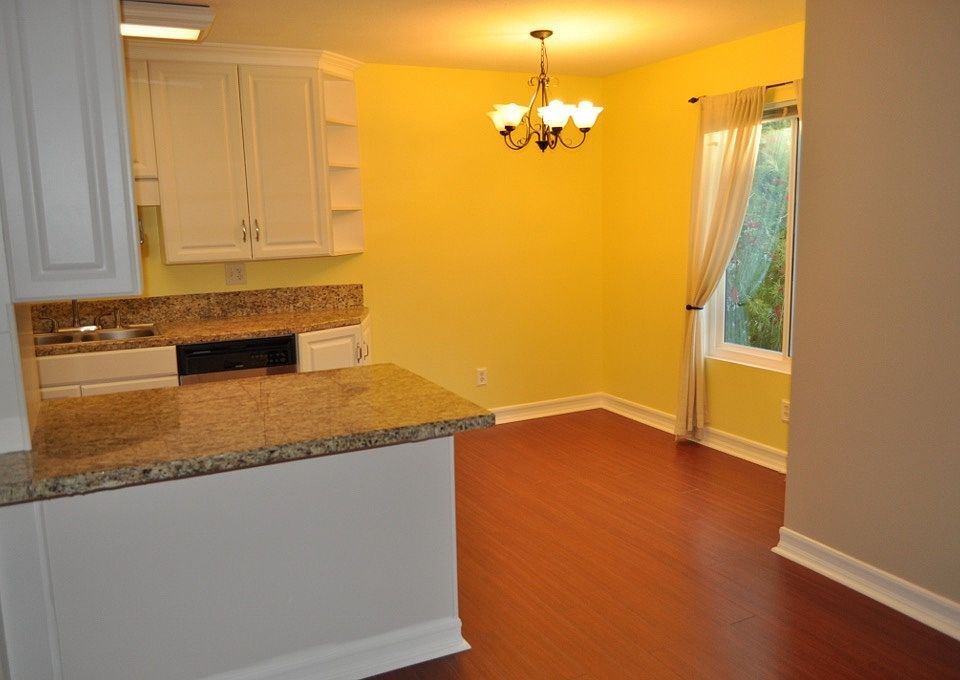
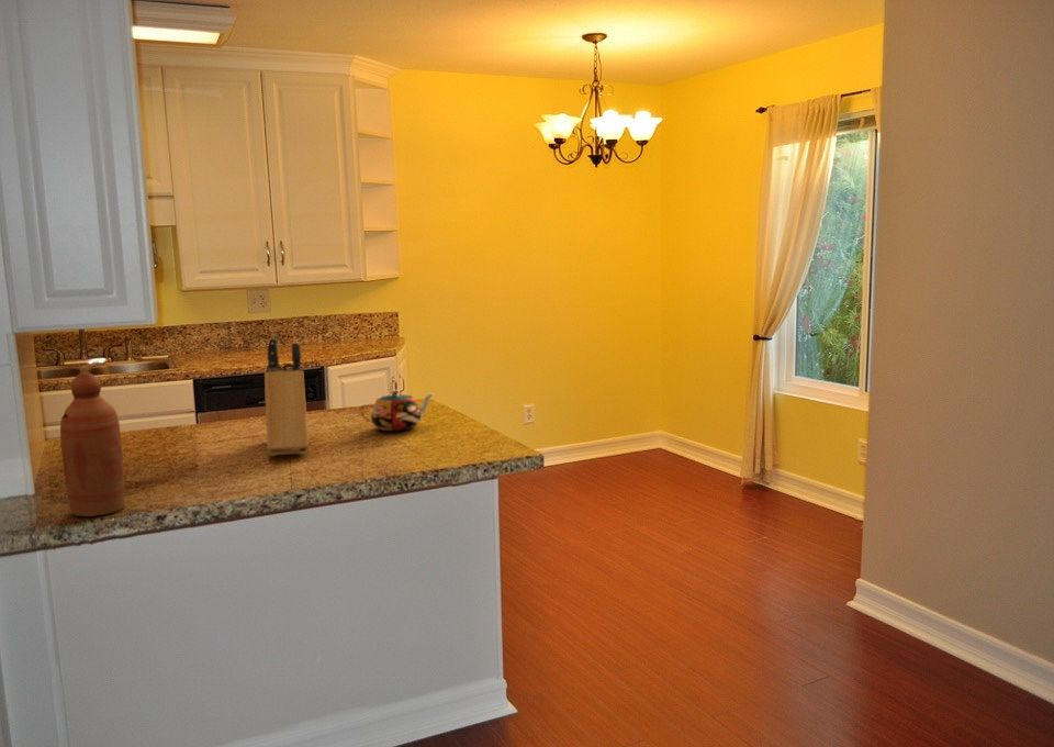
+ bottle [59,371,126,517]
+ teapot [358,389,436,432]
+ knife block [264,337,310,457]
